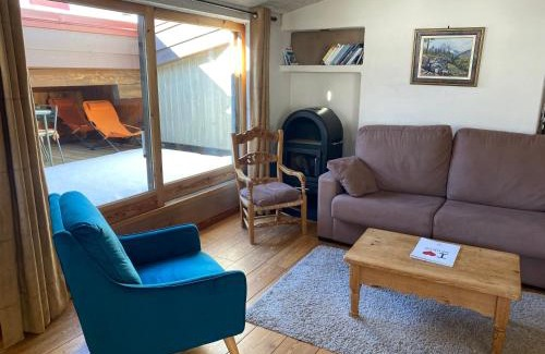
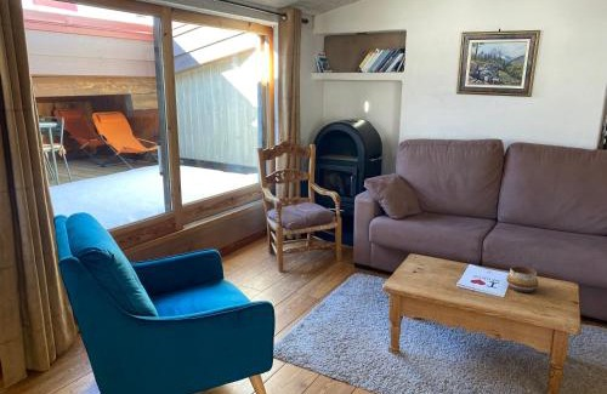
+ decorative bowl [505,264,539,293]
